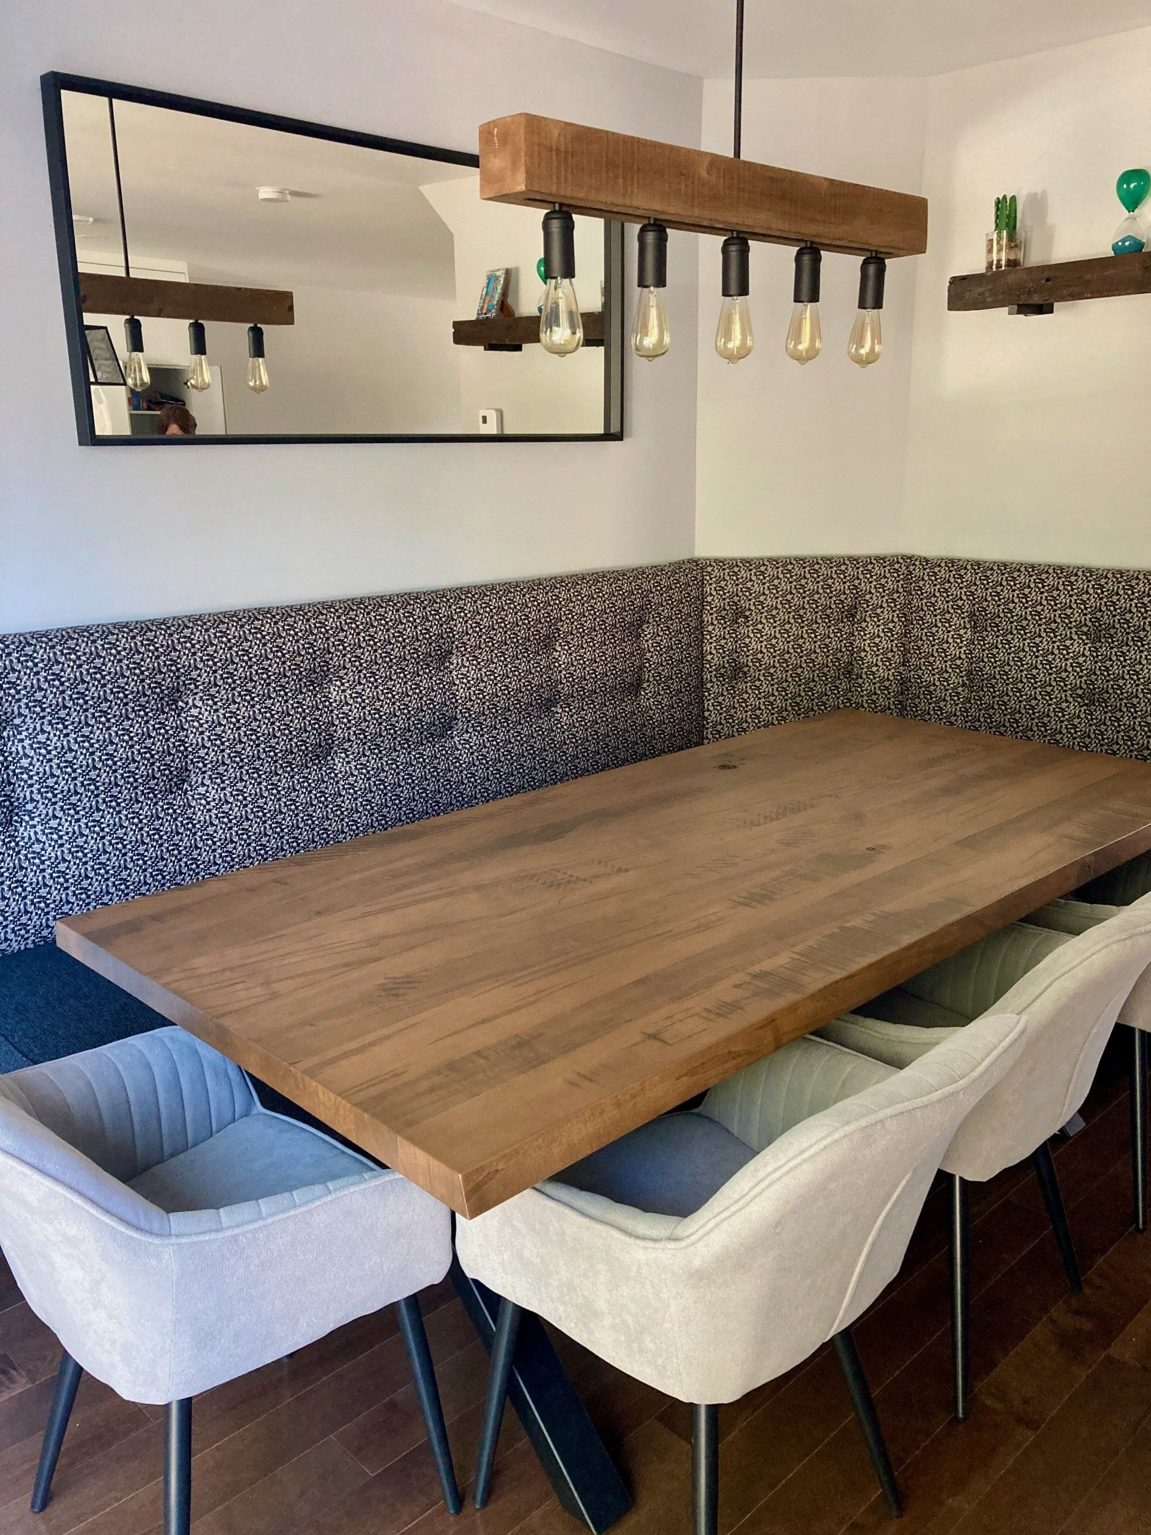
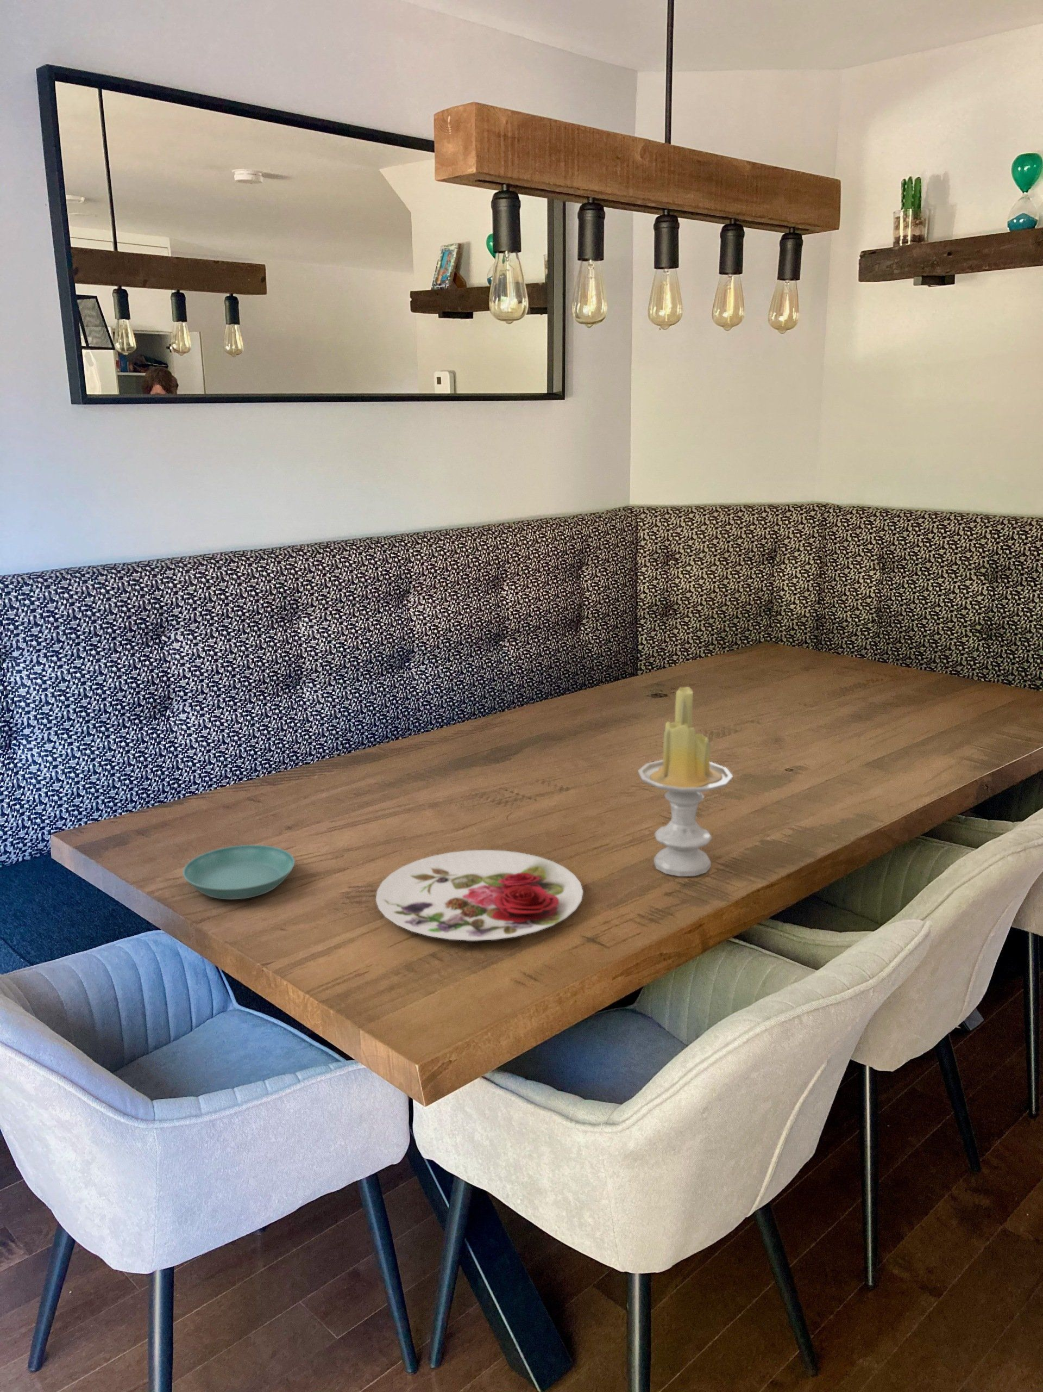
+ saucer [182,844,296,900]
+ candle [638,686,733,877]
+ plate [376,849,584,942]
